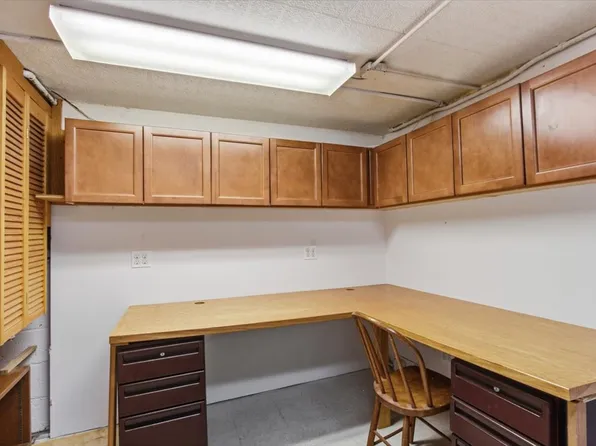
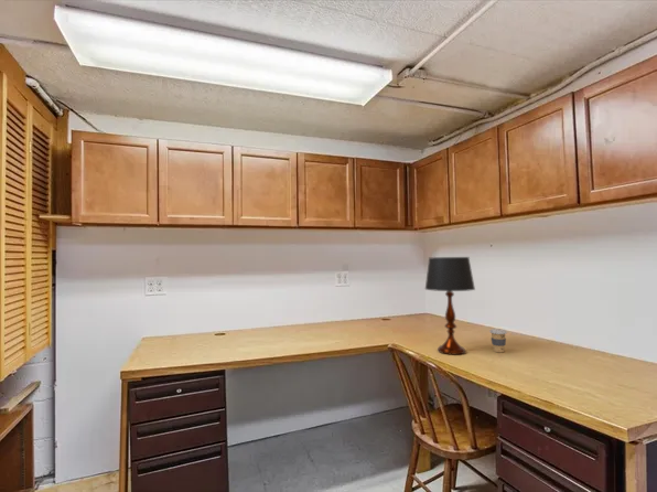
+ coffee cup [488,328,508,353]
+ table lamp [423,256,476,356]
